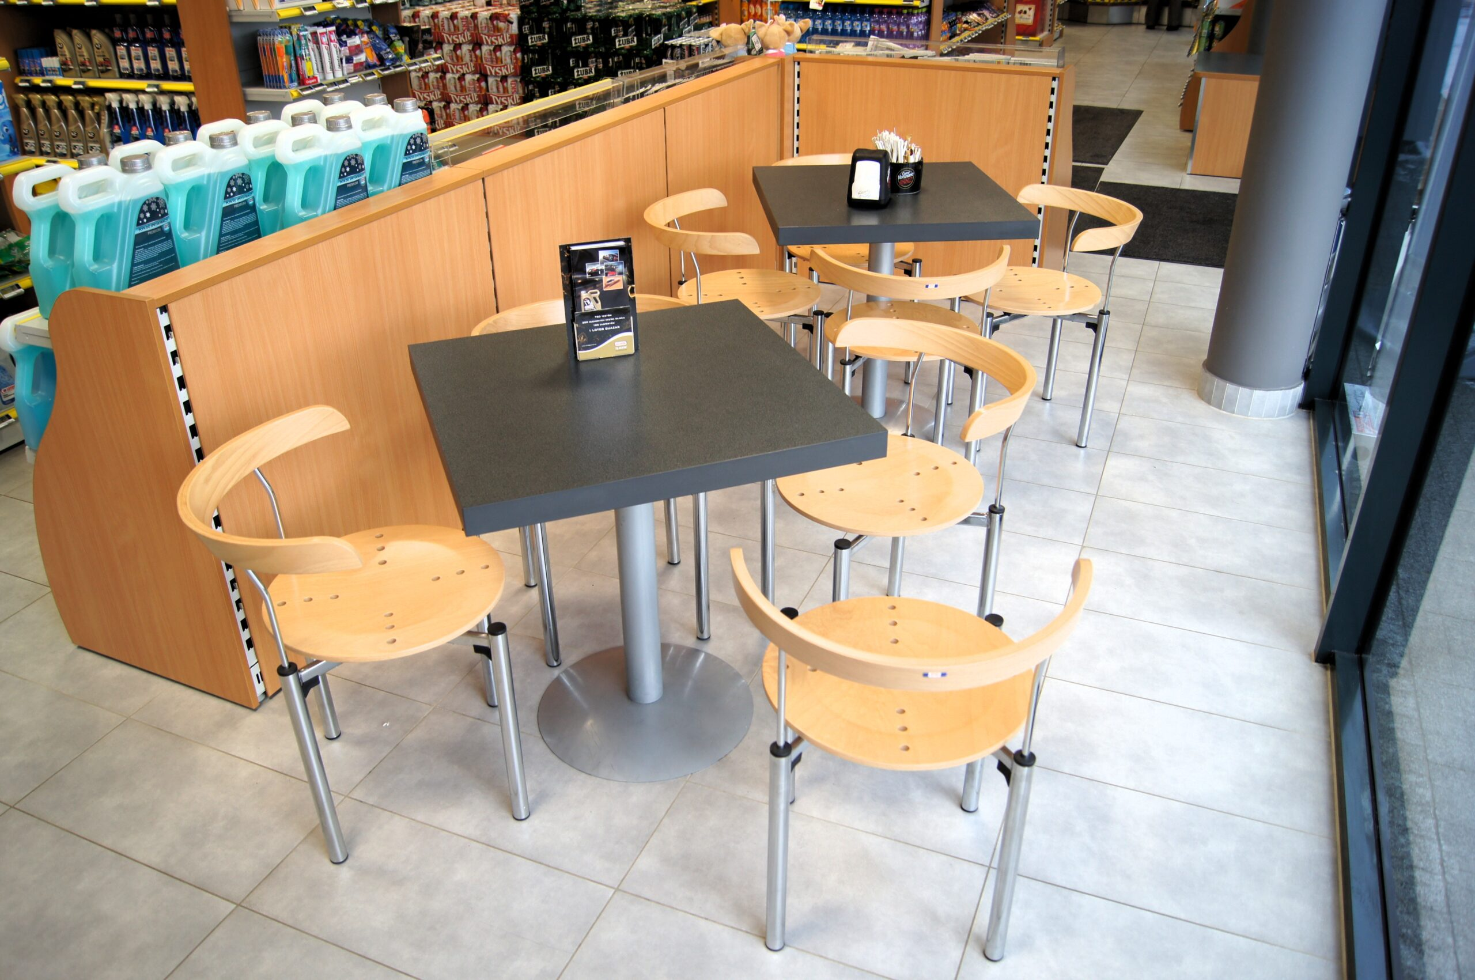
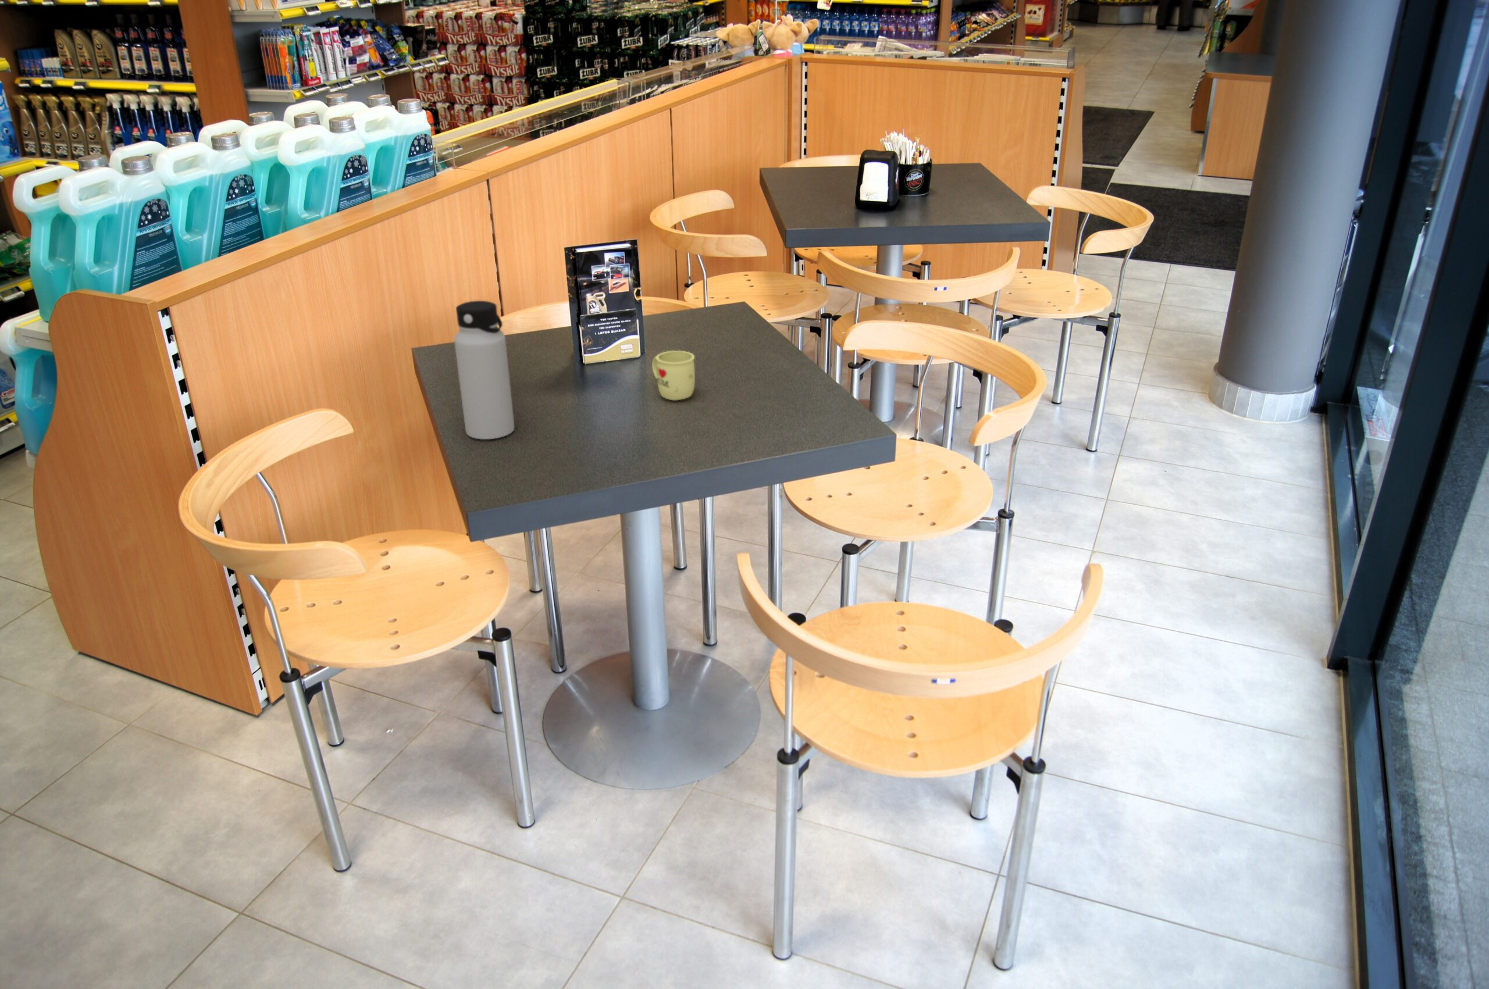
+ mug [651,350,695,401]
+ water bottle [454,300,514,440]
